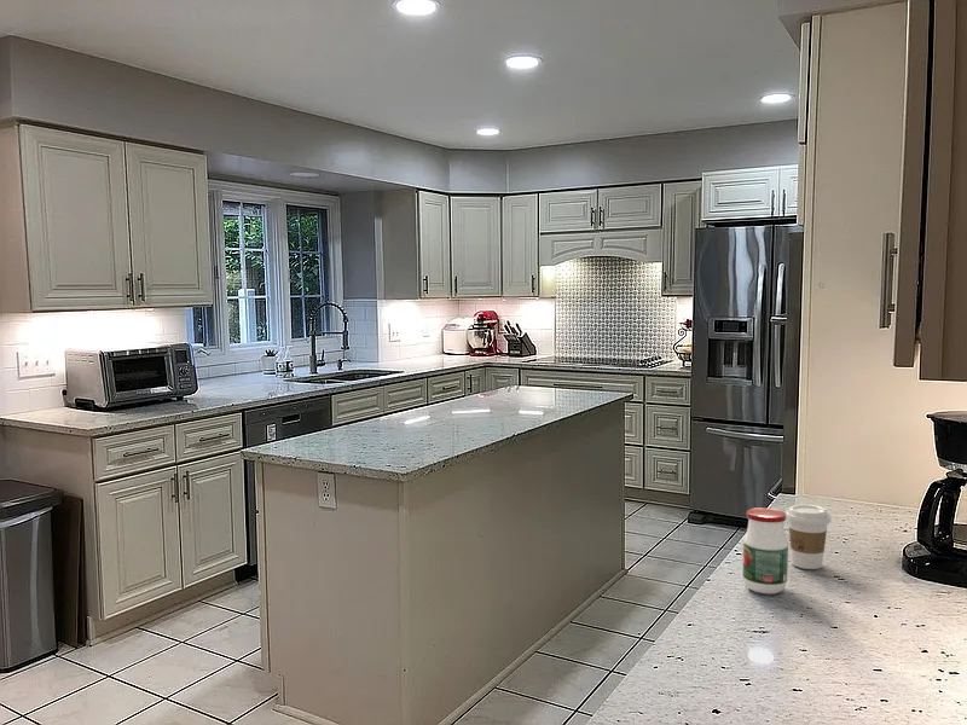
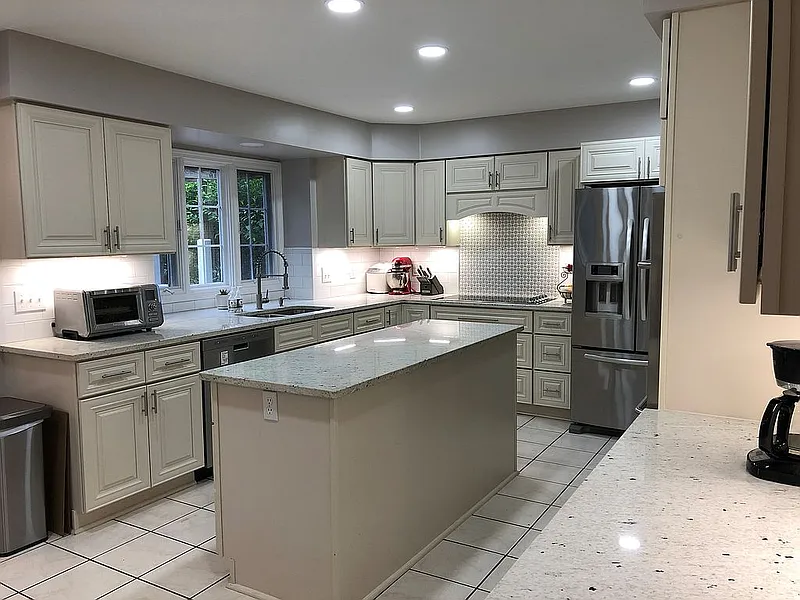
- coffee cup [784,504,833,570]
- jar [742,506,789,596]
